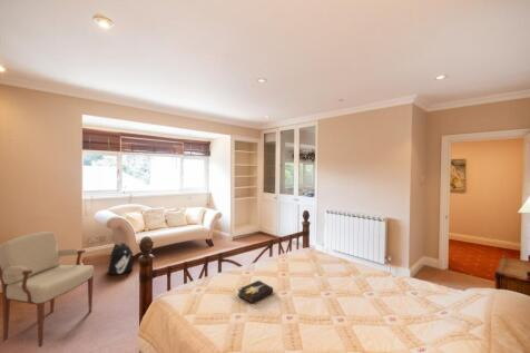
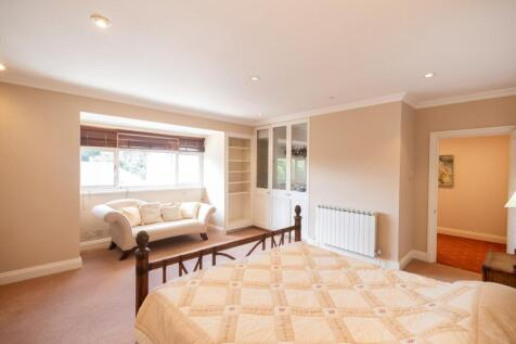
- armchair [0,231,95,349]
- backpack [107,242,135,276]
- hardback book [236,280,274,305]
